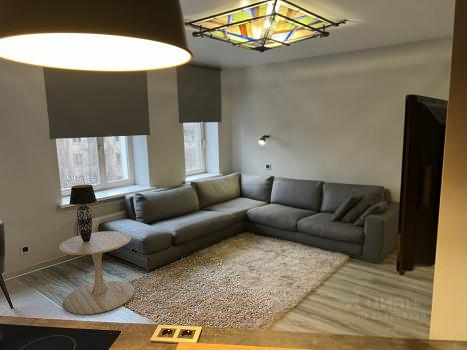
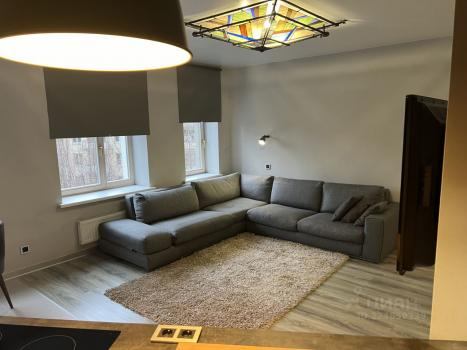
- side table [57,230,136,315]
- table lamp [68,184,98,242]
